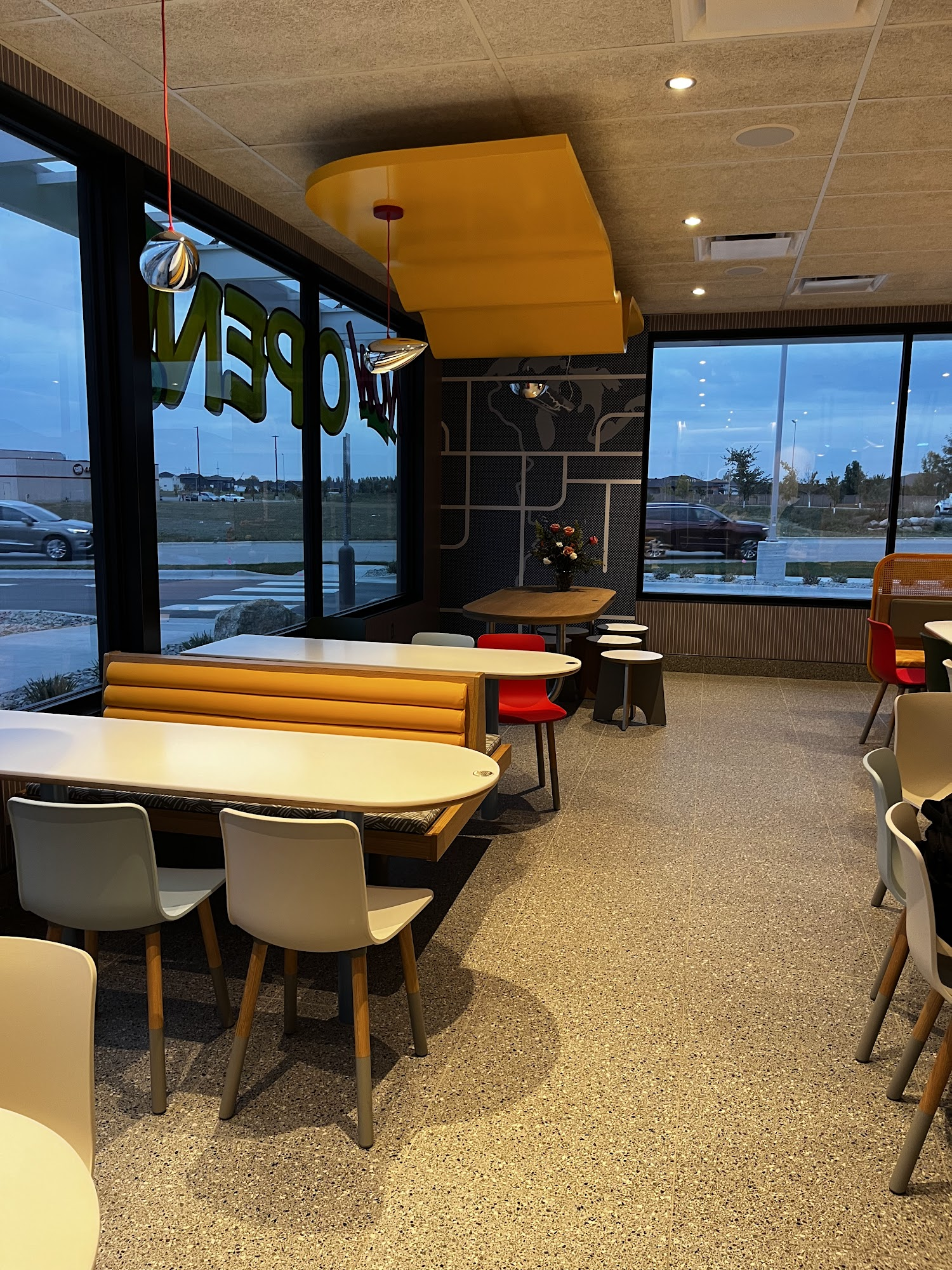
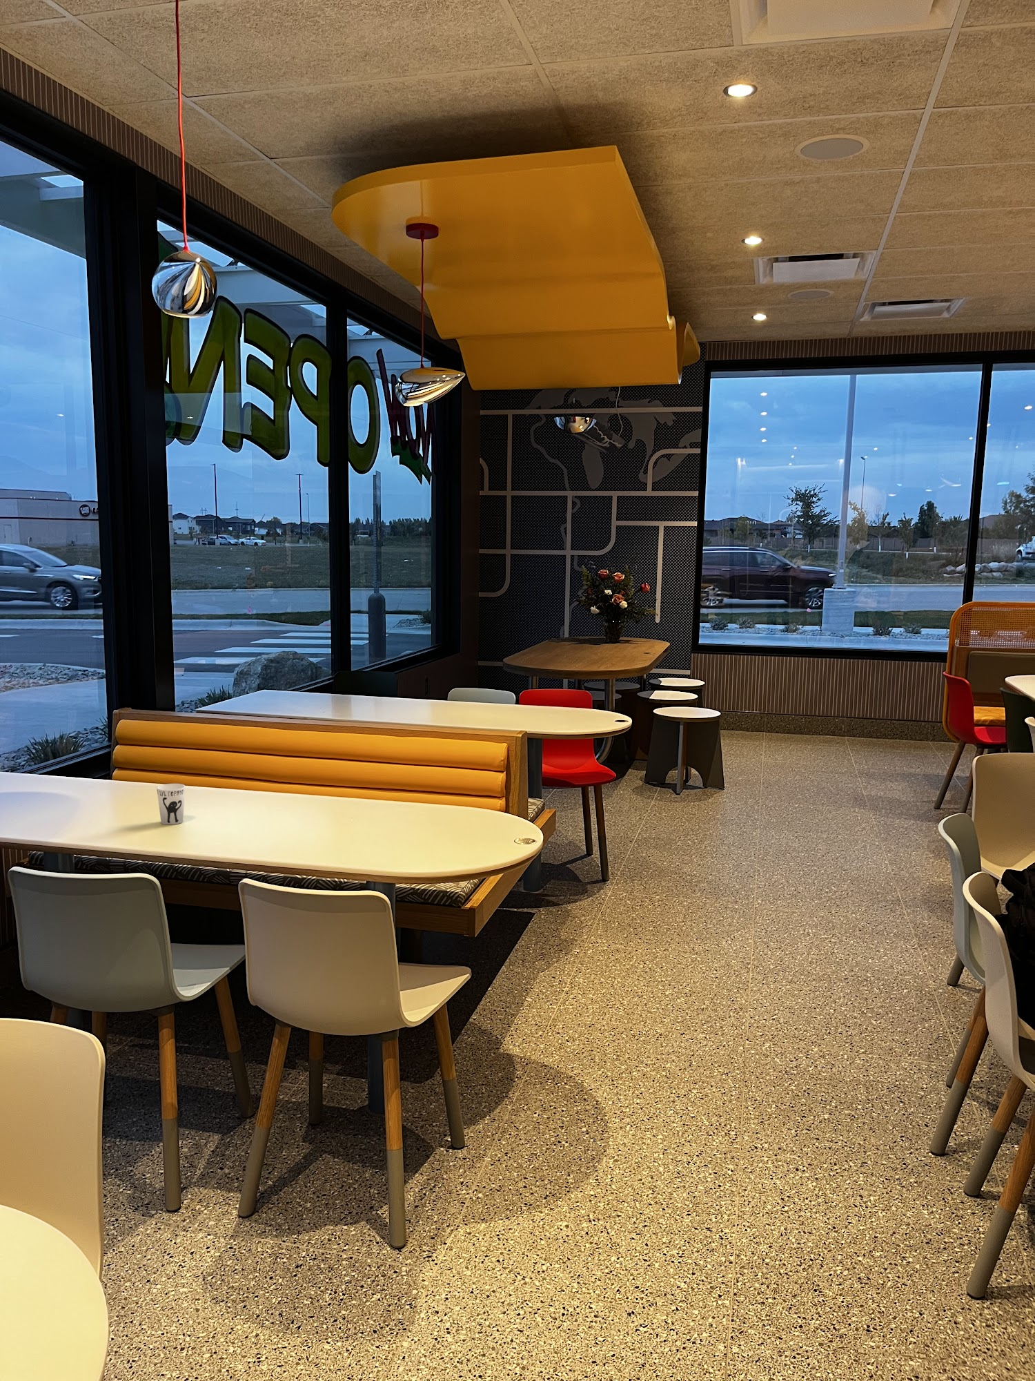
+ cup [155,783,186,825]
